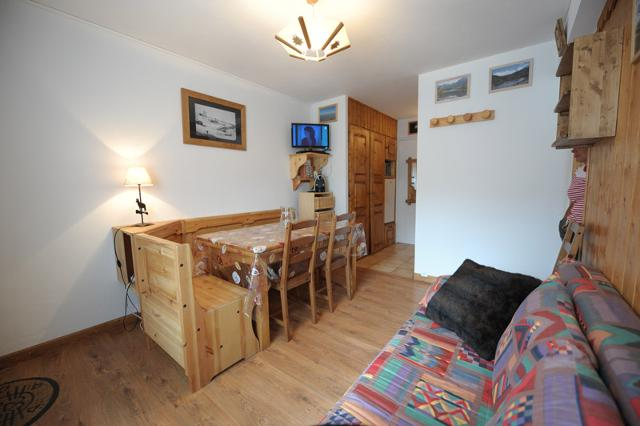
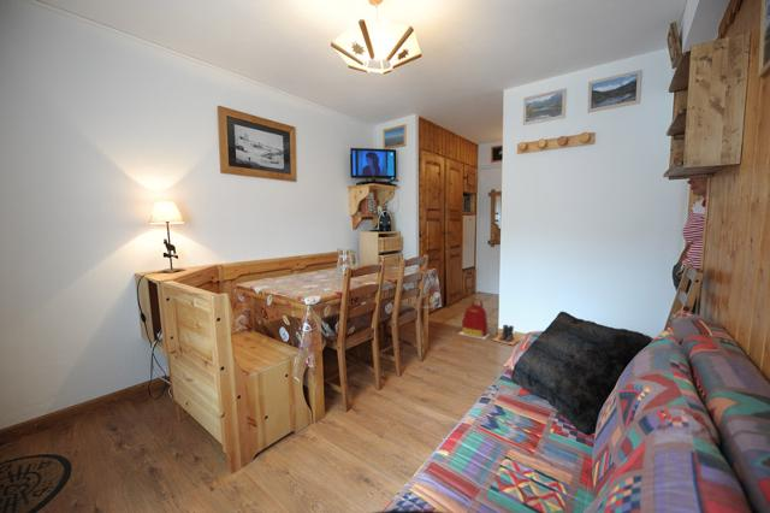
+ backpack [458,297,490,341]
+ boots [491,324,522,347]
